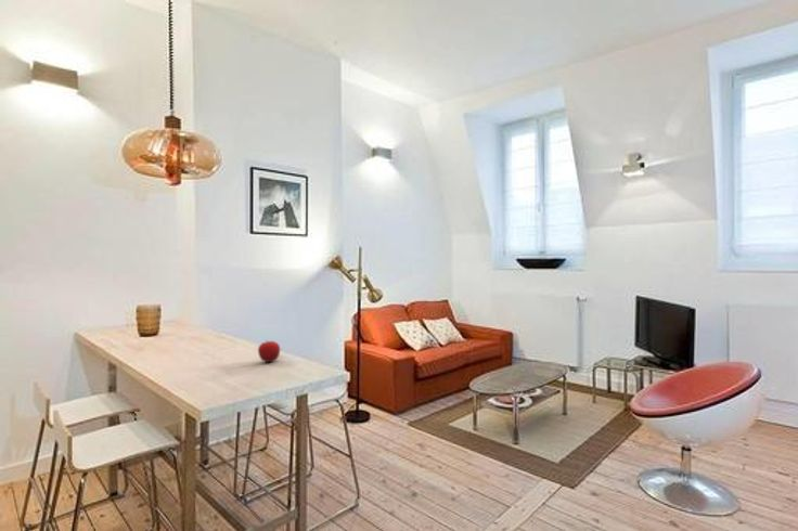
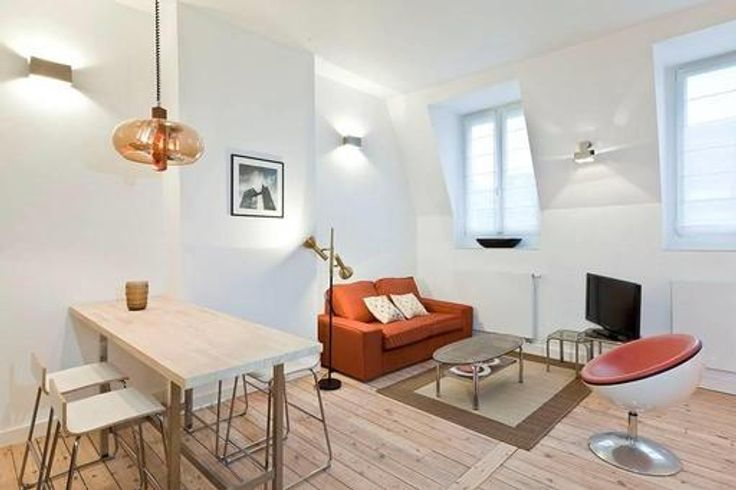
- fruit [257,339,281,363]
